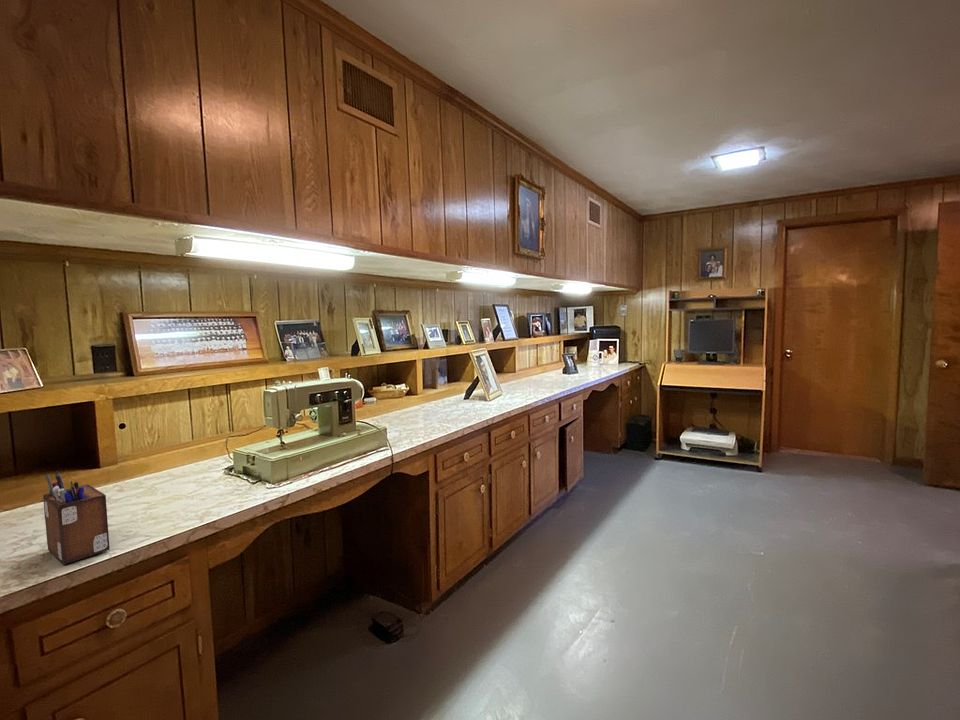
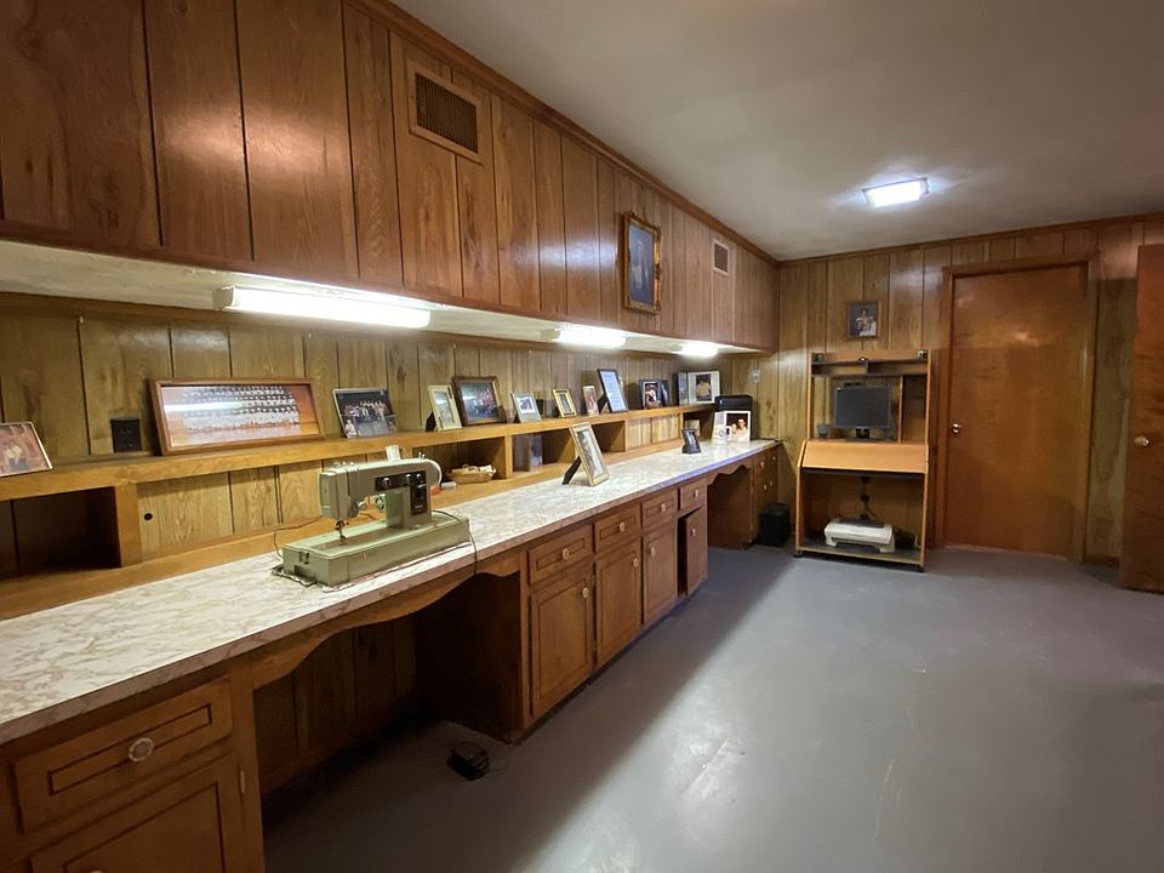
- desk organizer [42,470,110,565]
